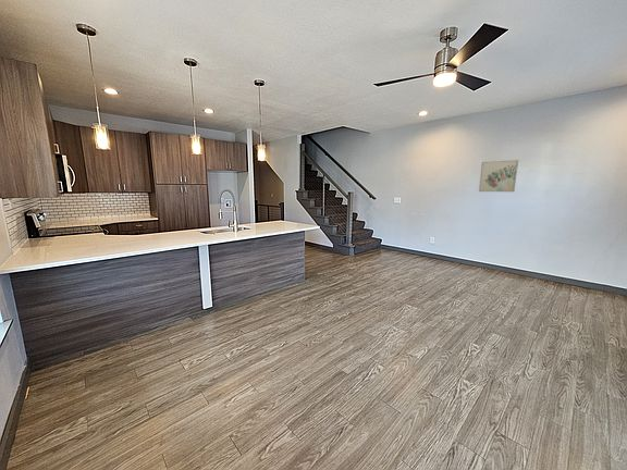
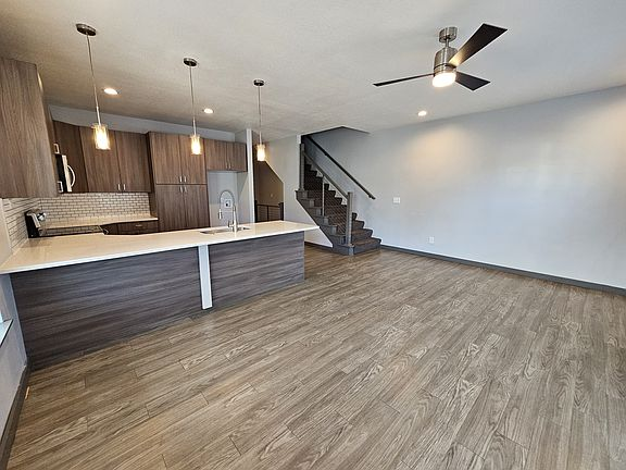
- wall art [478,159,519,193]
